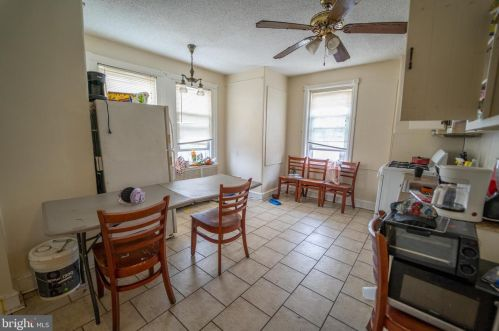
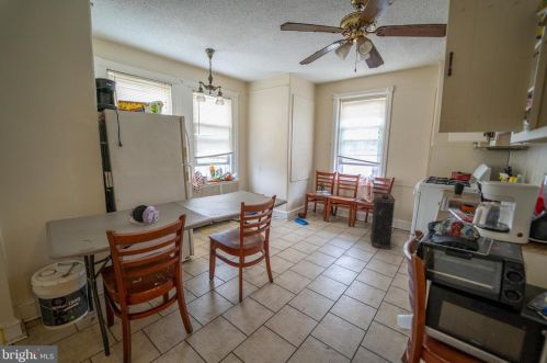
+ oil can [369,192,397,250]
